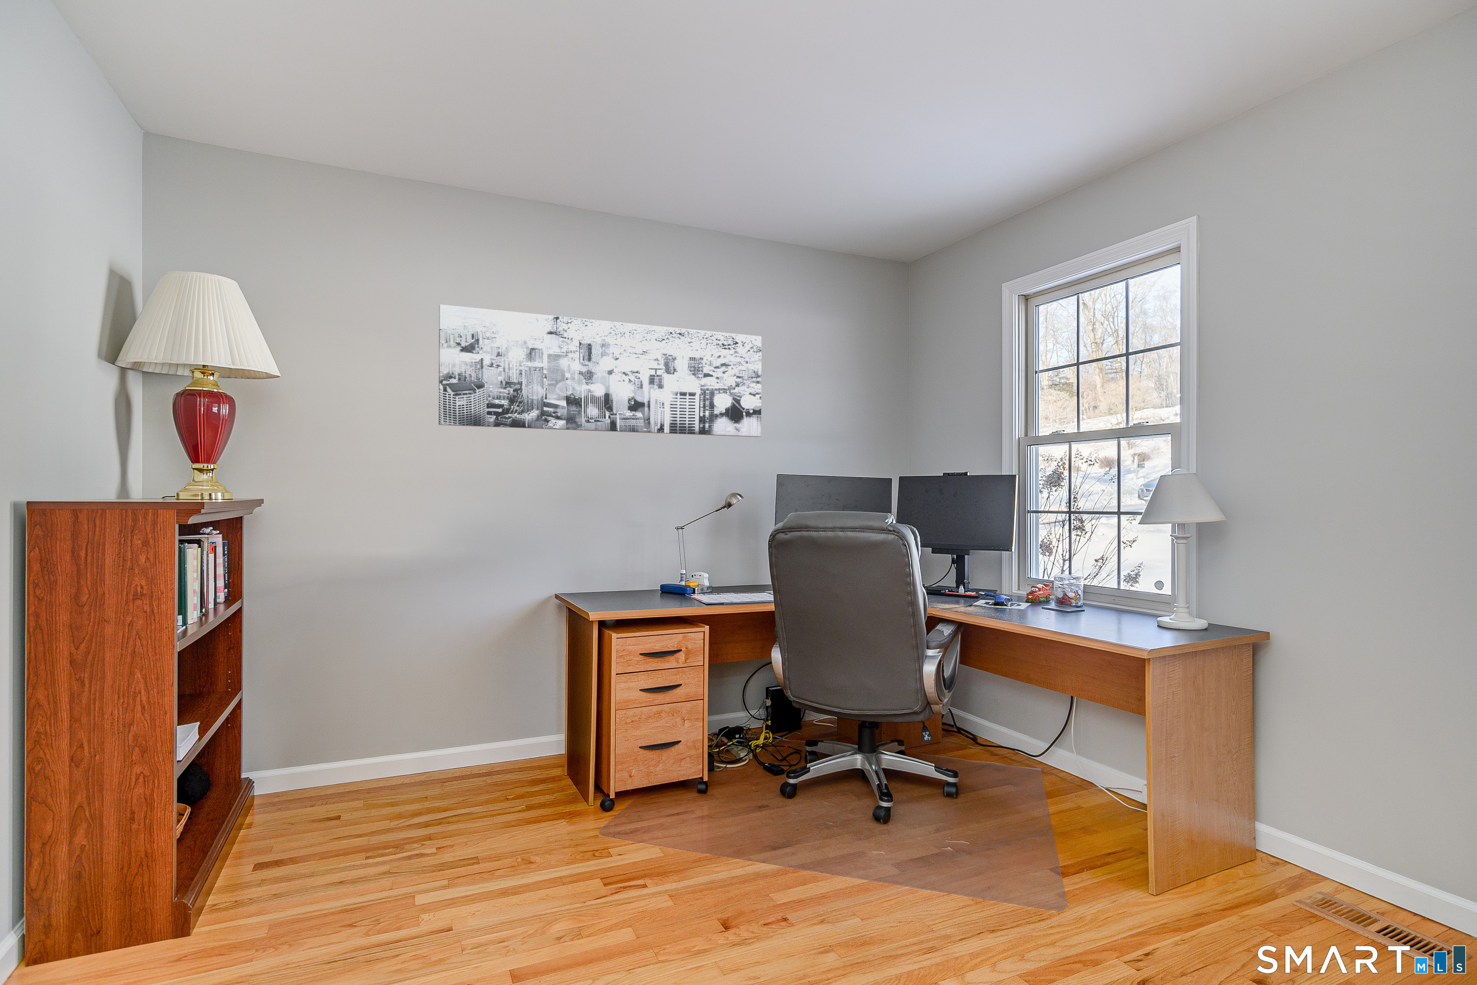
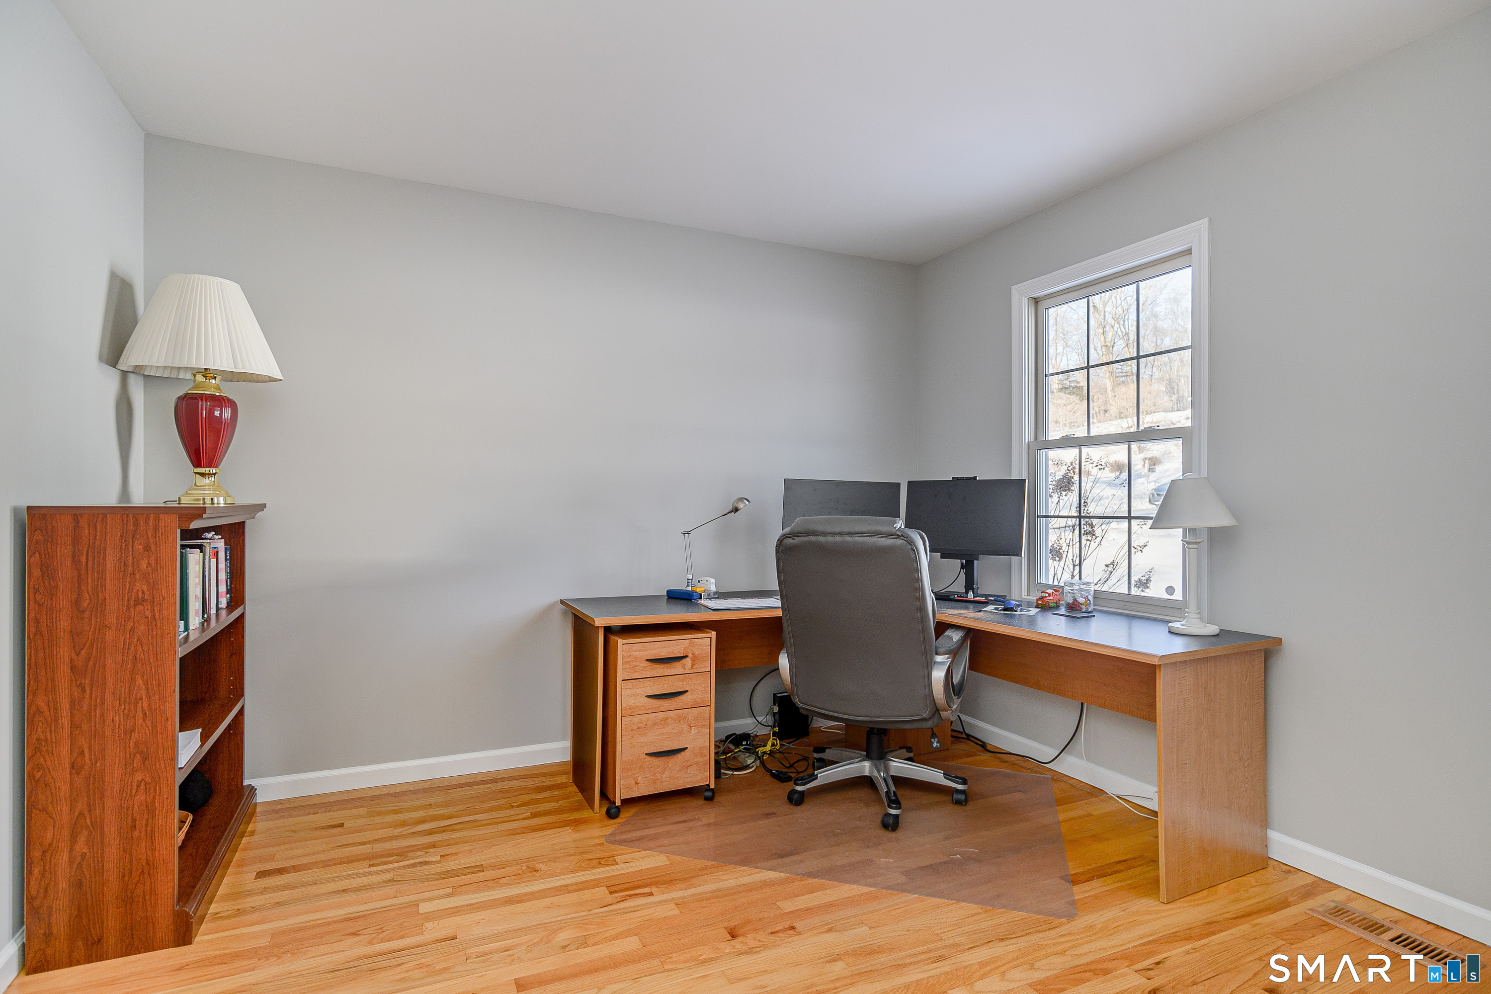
- wall art [438,303,763,438]
